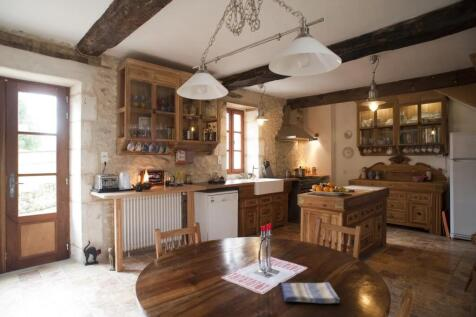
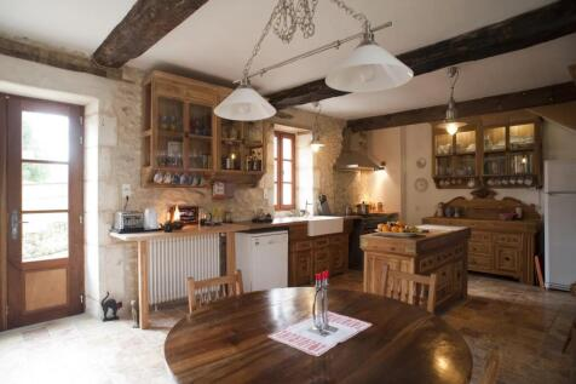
- dish towel [280,281,341,304]
